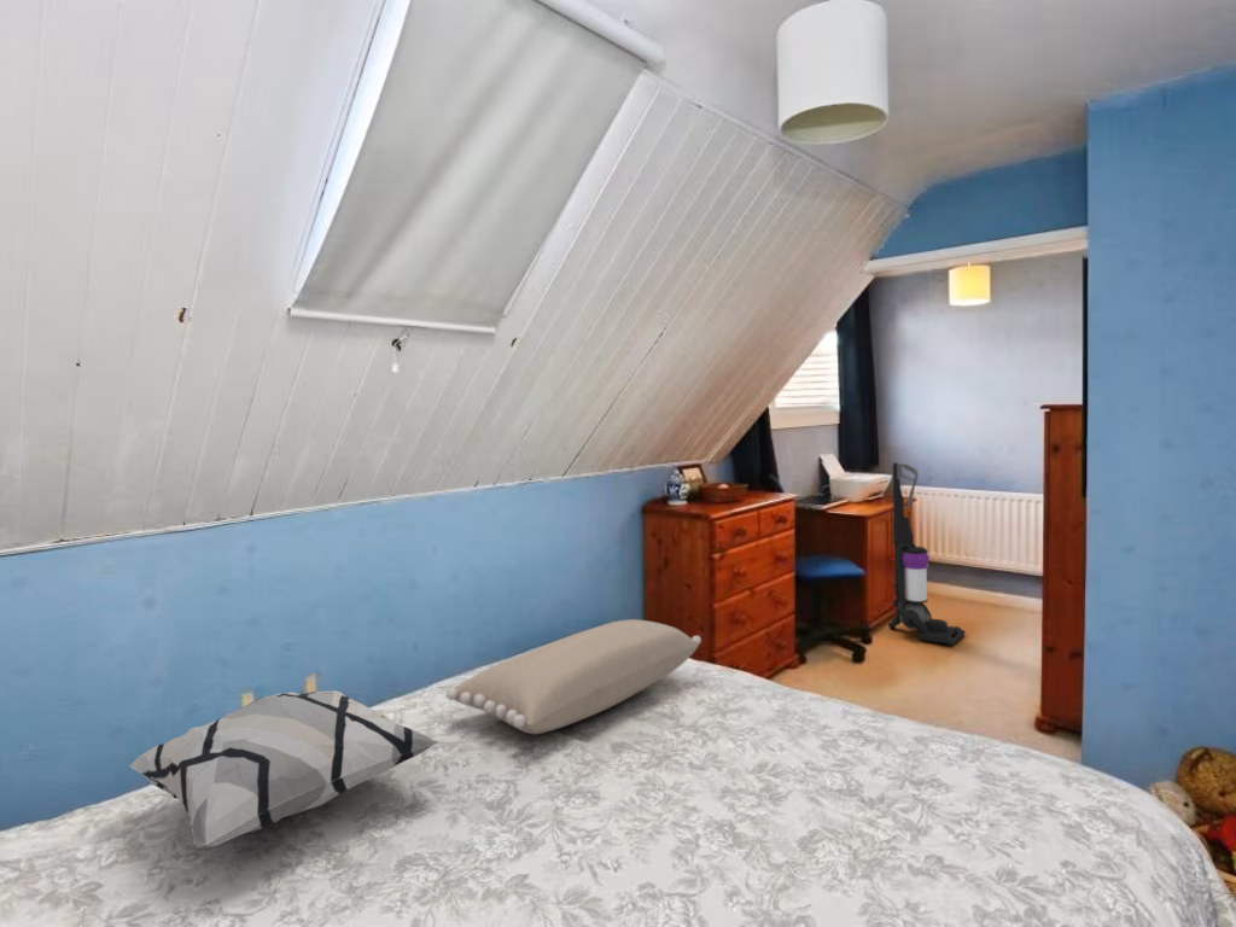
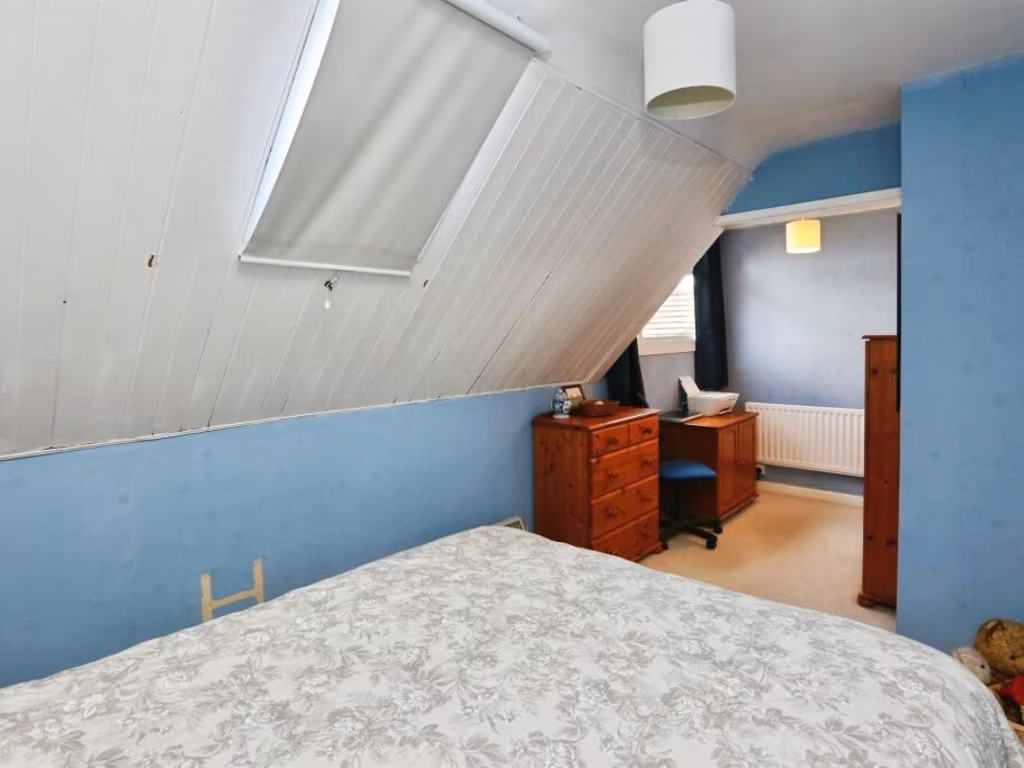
- decorative pillow [128,689,441,849]
- pillow [444,618,702,735]
- vacuum cleaner [887,461,967,647]
